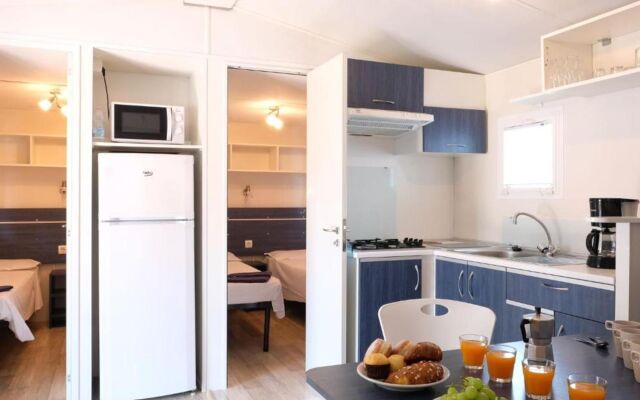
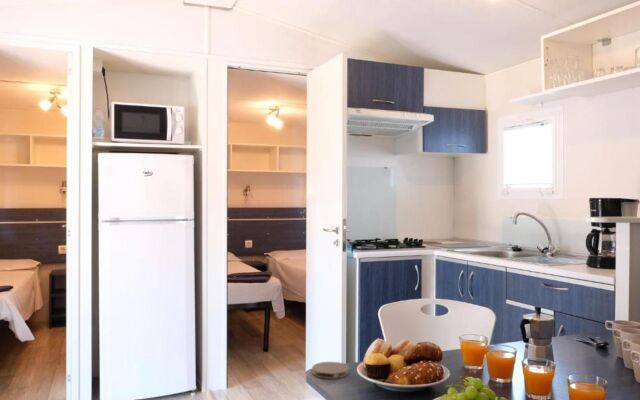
+ coaster [311,361,350,380]
